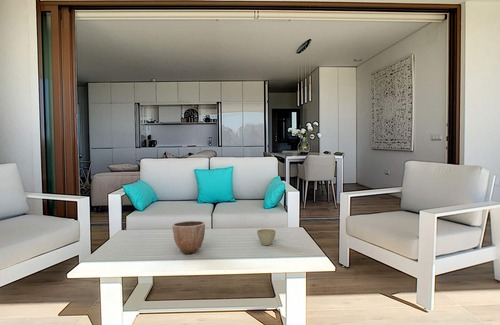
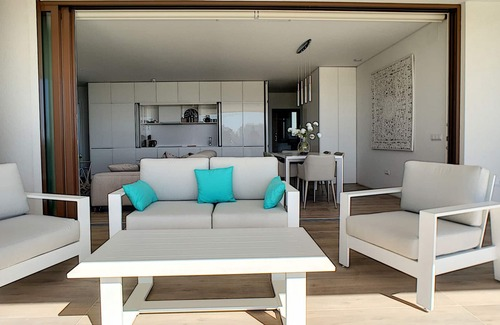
- decorative bowl [172,220,206,255]
- flower pot [256,228,277,246]
